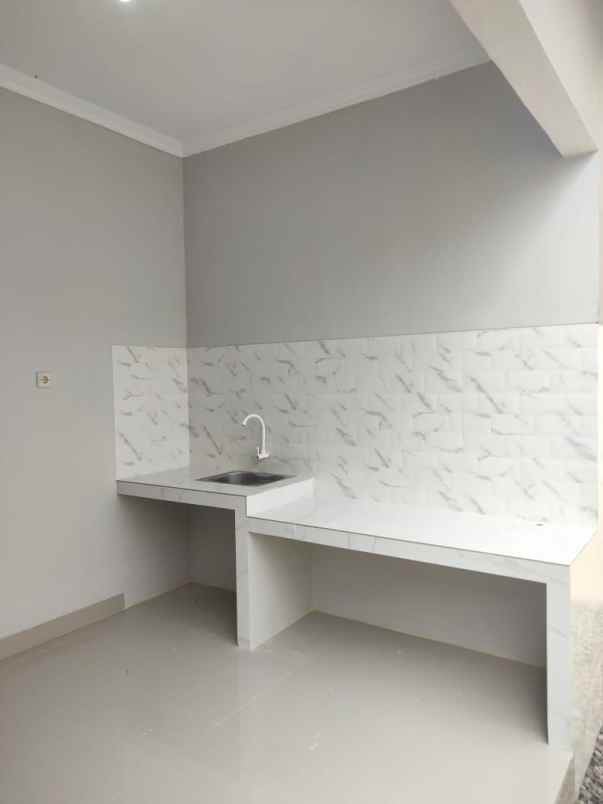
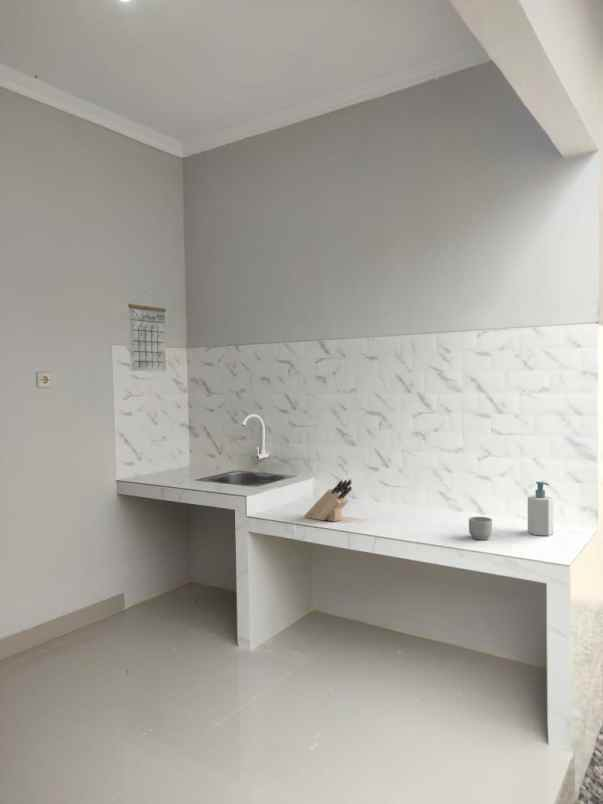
+ calendar [127,290,167,372]
+ knife block [303,478,353,523]
+ soap bottle [527,481,554,537]
+ mug [468,516,493,541]
